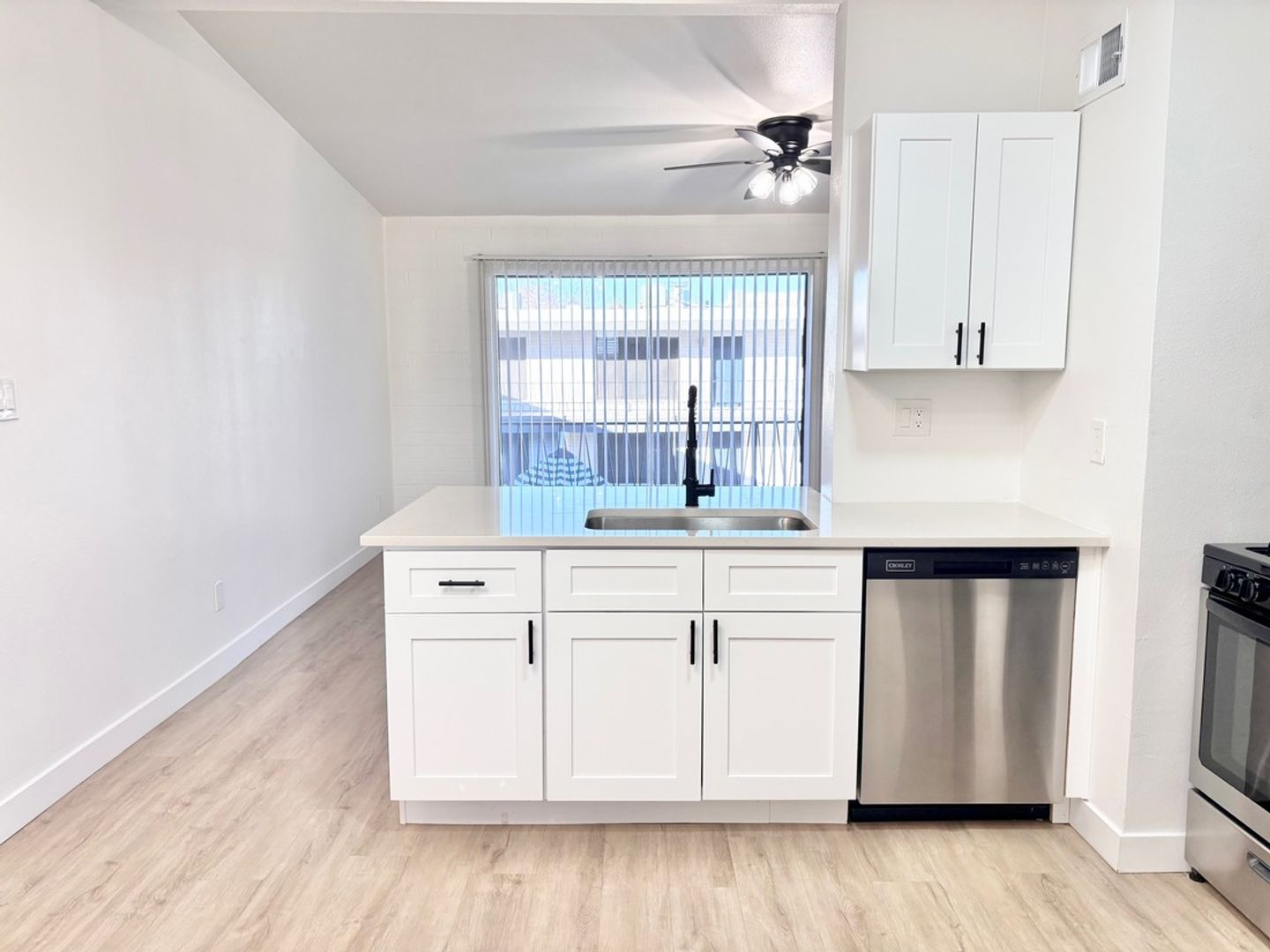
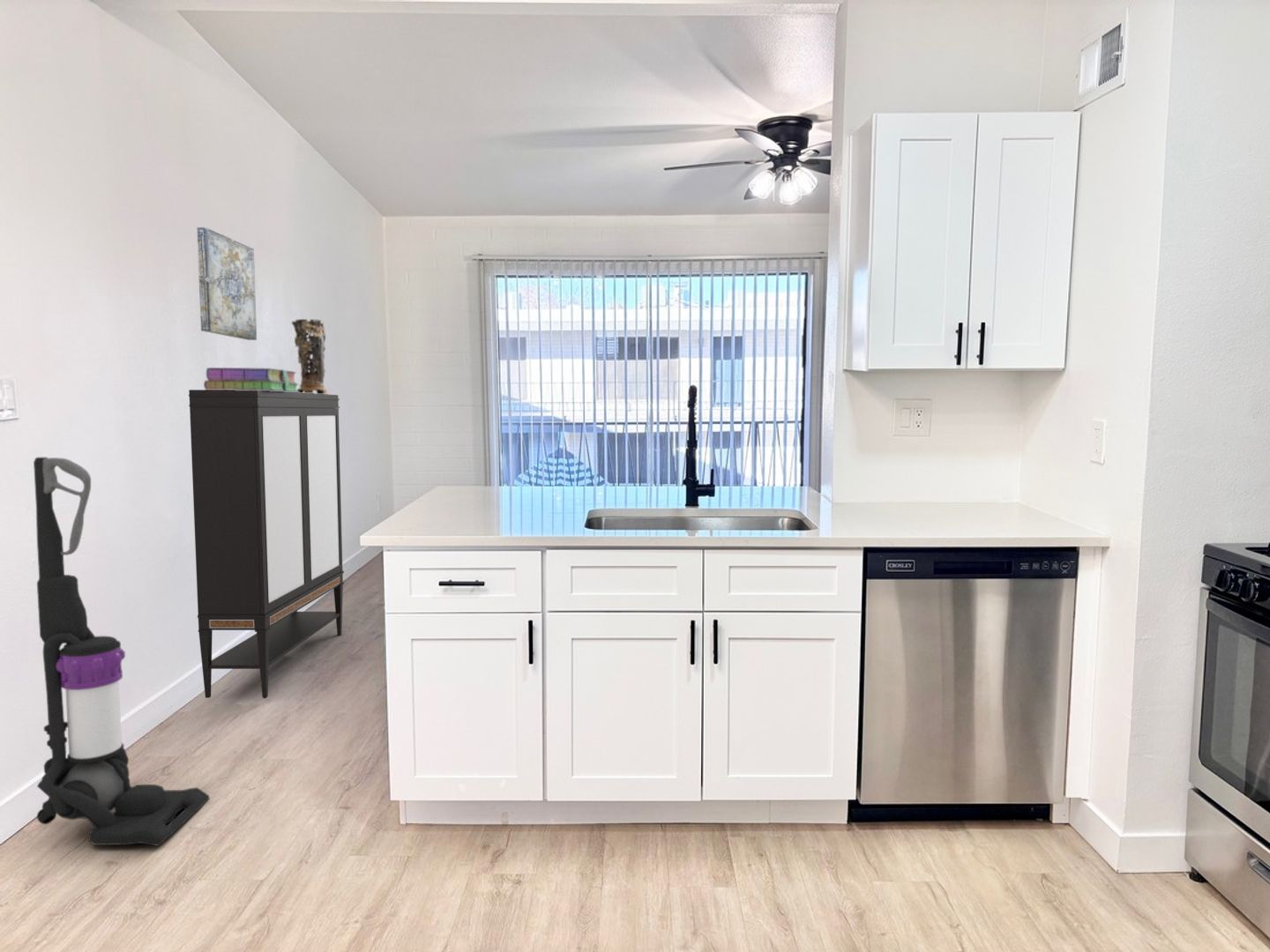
+ decorative vase [291,318,328,394]
+ wall art [196,227,258,341]
+ stack of books [203,367,300,392]
+ storage cabinet [188,389,345,699]
+ vacuum cleaner [33,457,210,847]
